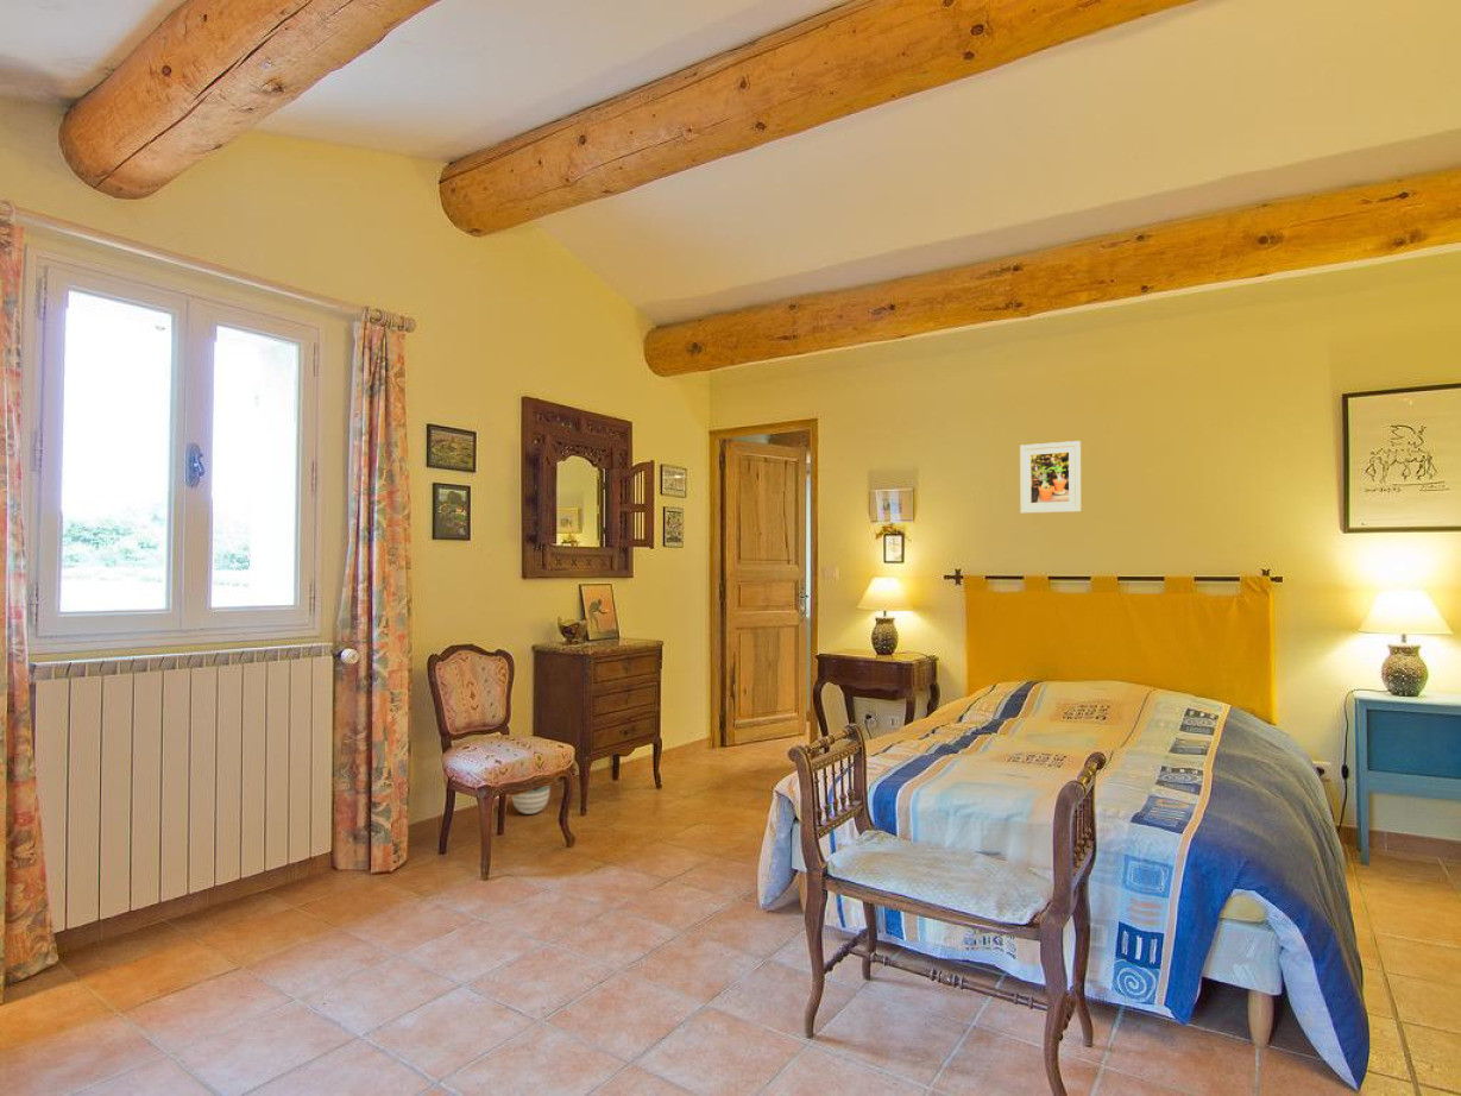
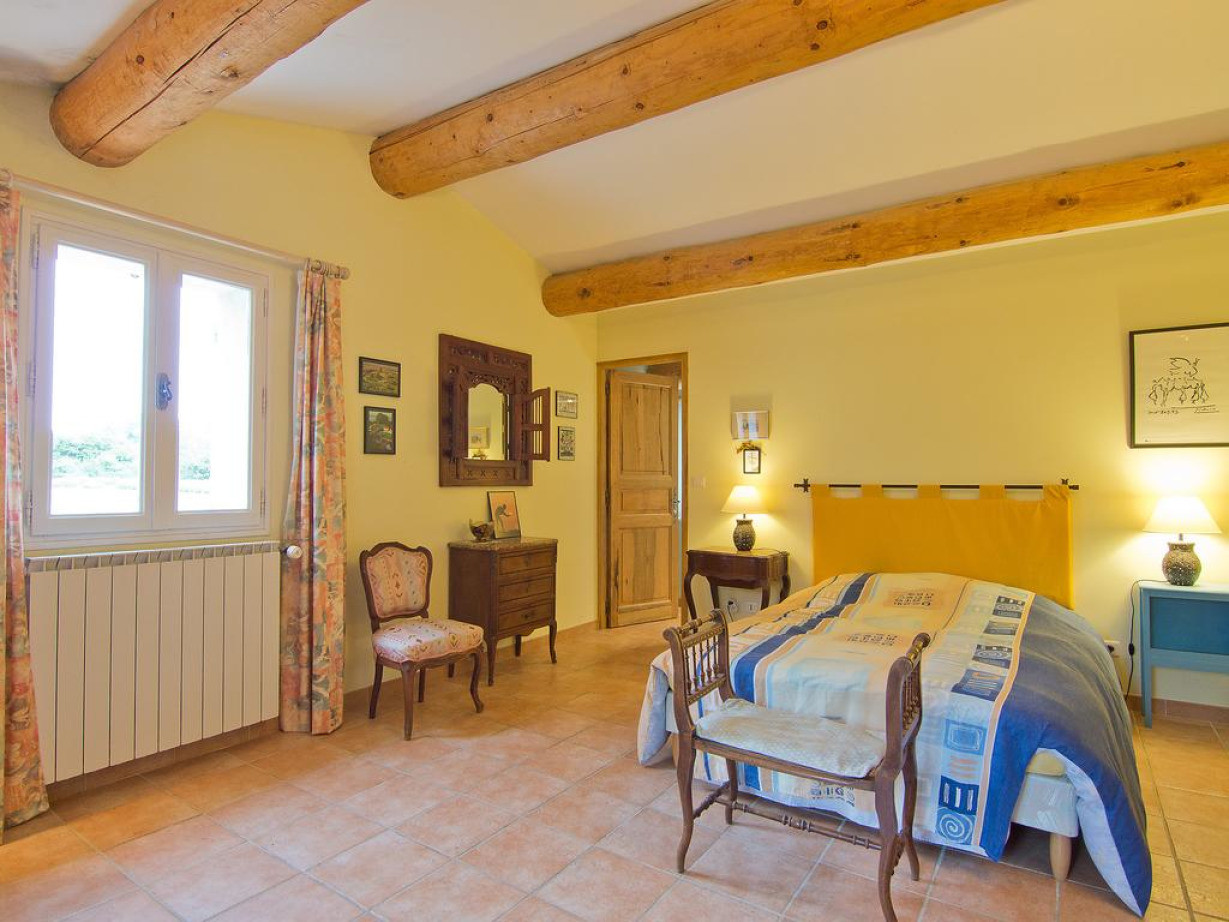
- planter [511,785,552,815]
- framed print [1019,440,1082,515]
